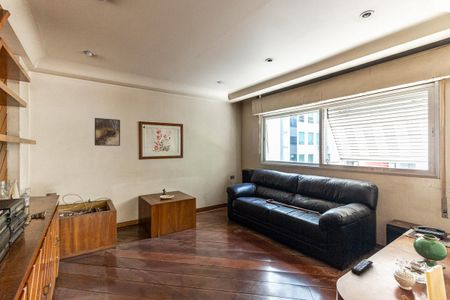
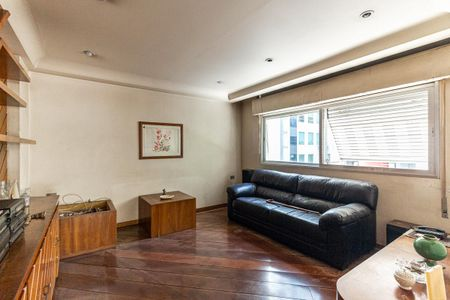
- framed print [94,117,121,147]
- remote control [350,258,374,276]
